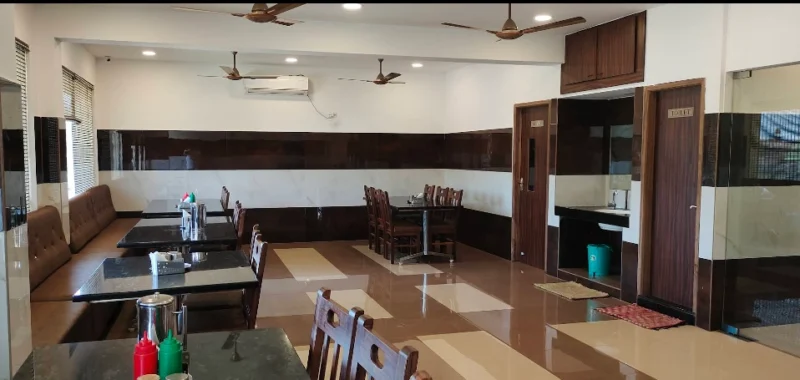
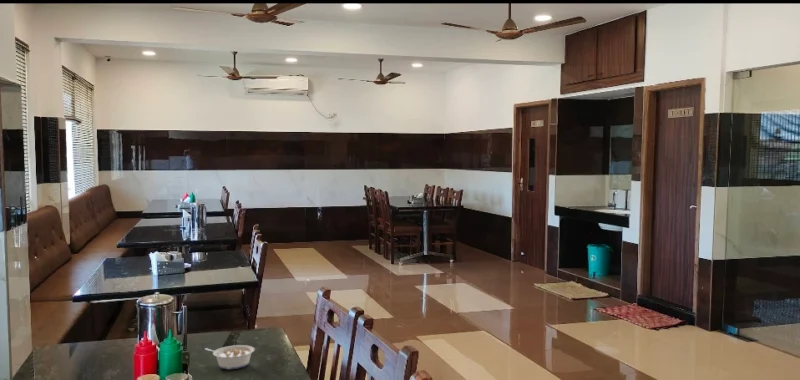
+ legume [204,344,256,370]
